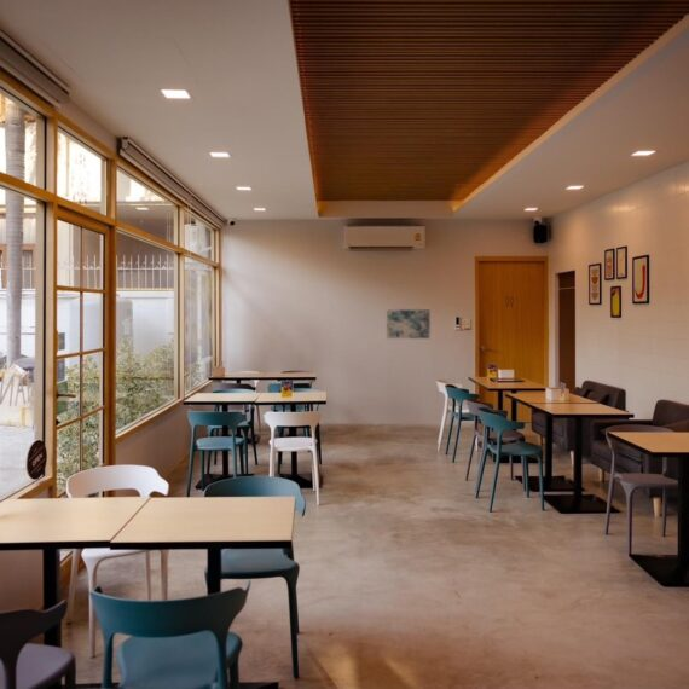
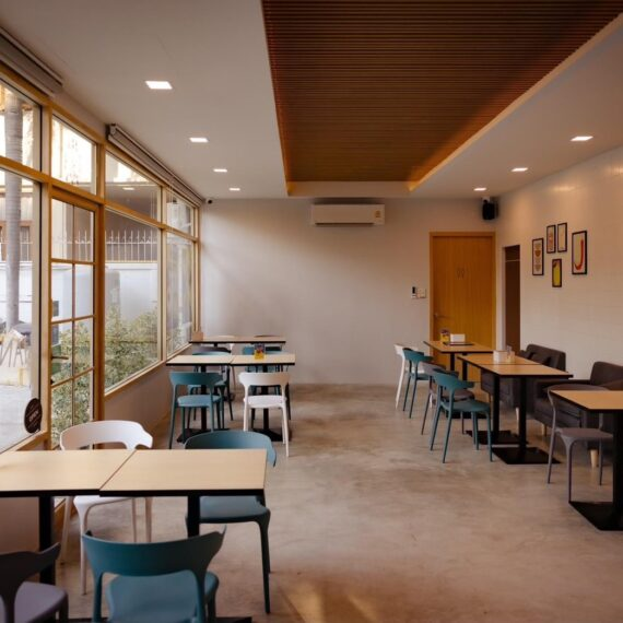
- wall art [386,308,432,340]
